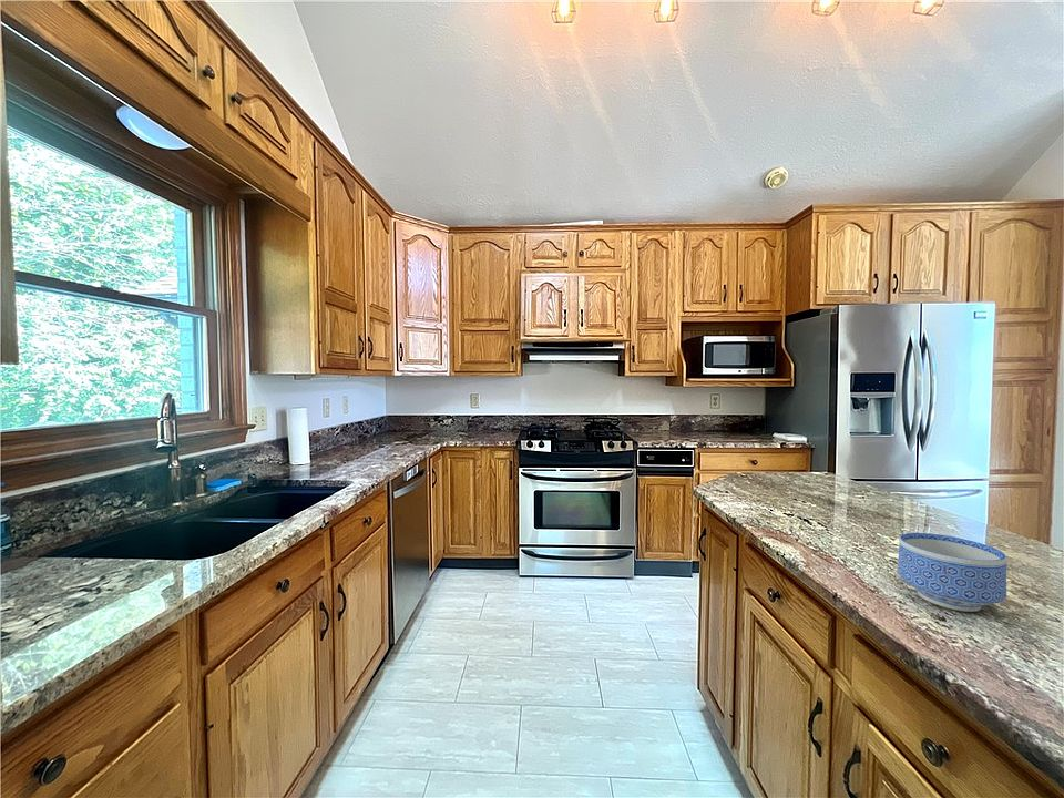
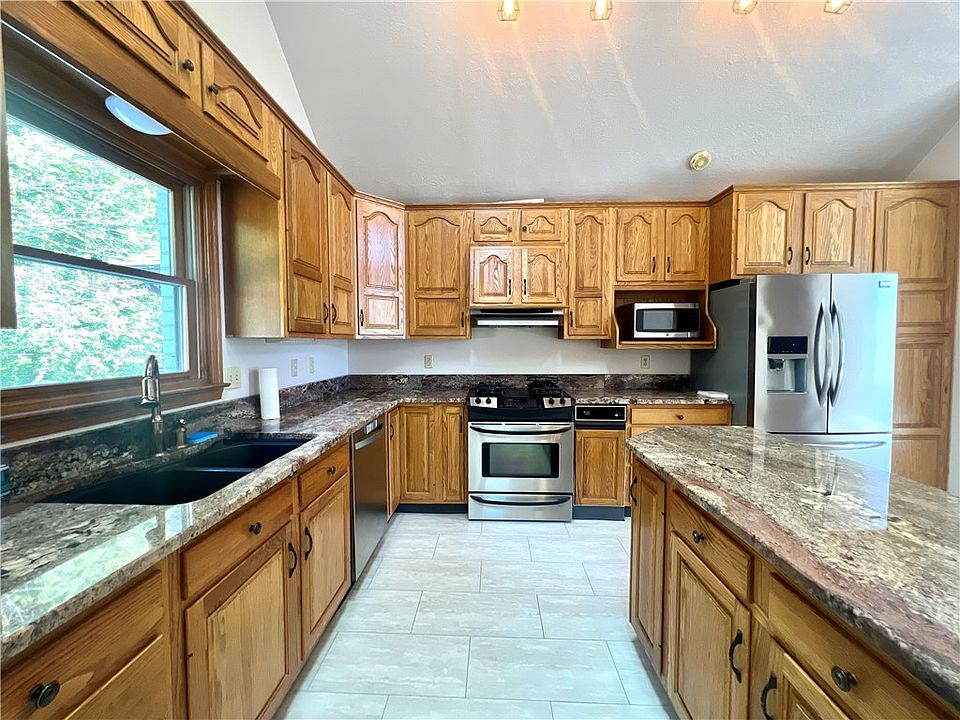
- bowl [897,532,1007,613]
